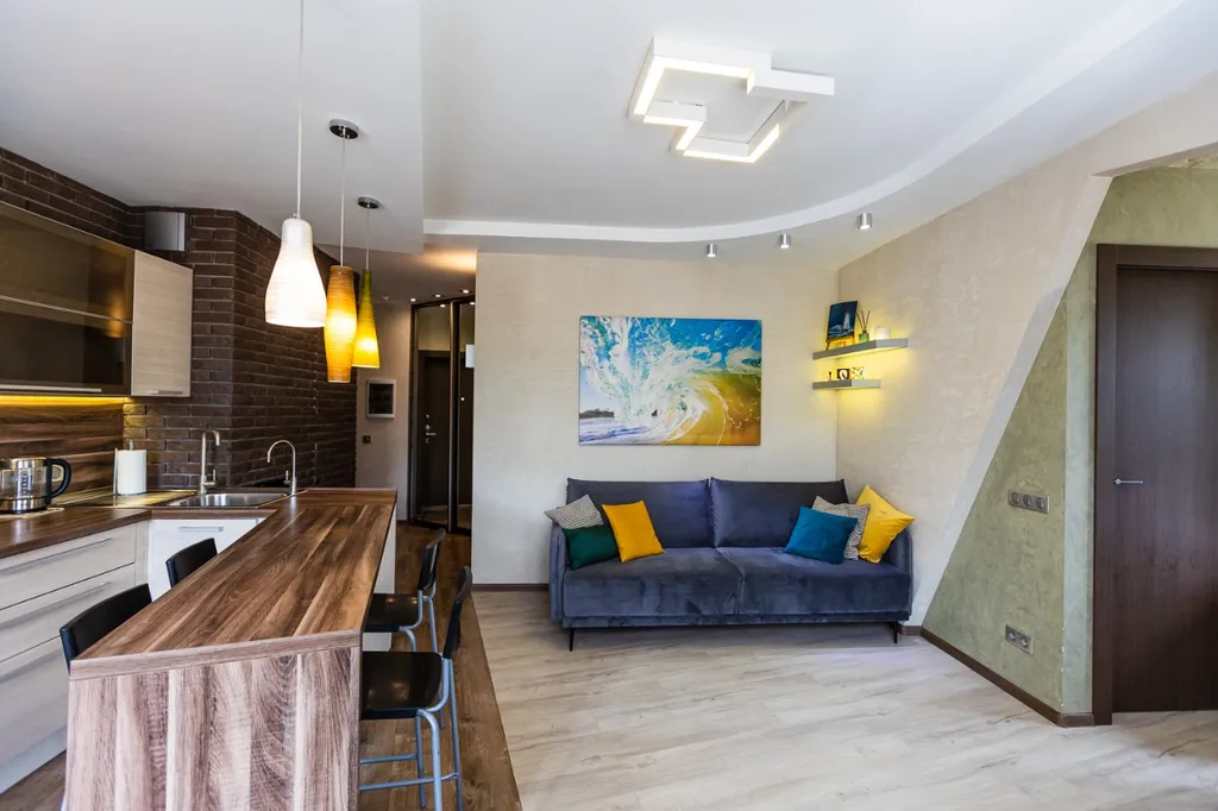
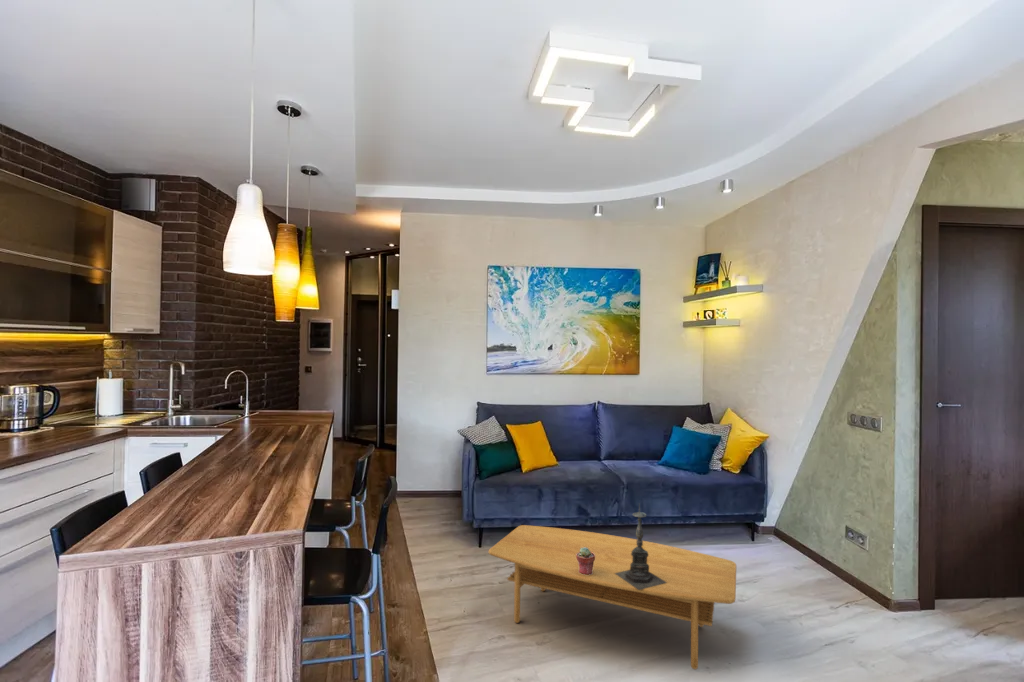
+ candle holder [615,502,667,590]
+ coffee table [488,524,737,670]
+ potted succulent [576,547,595,575]
